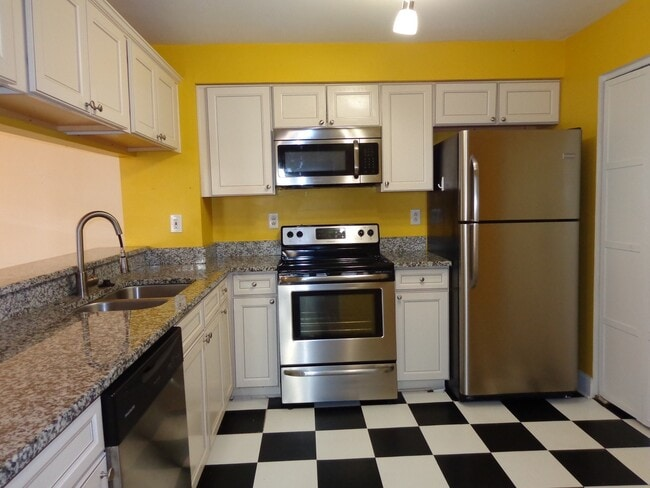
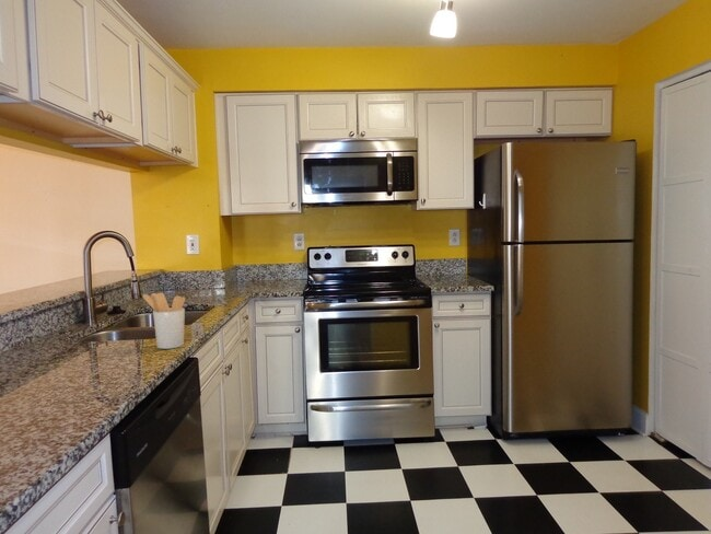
+ utensil holder [141,292,186,350]
